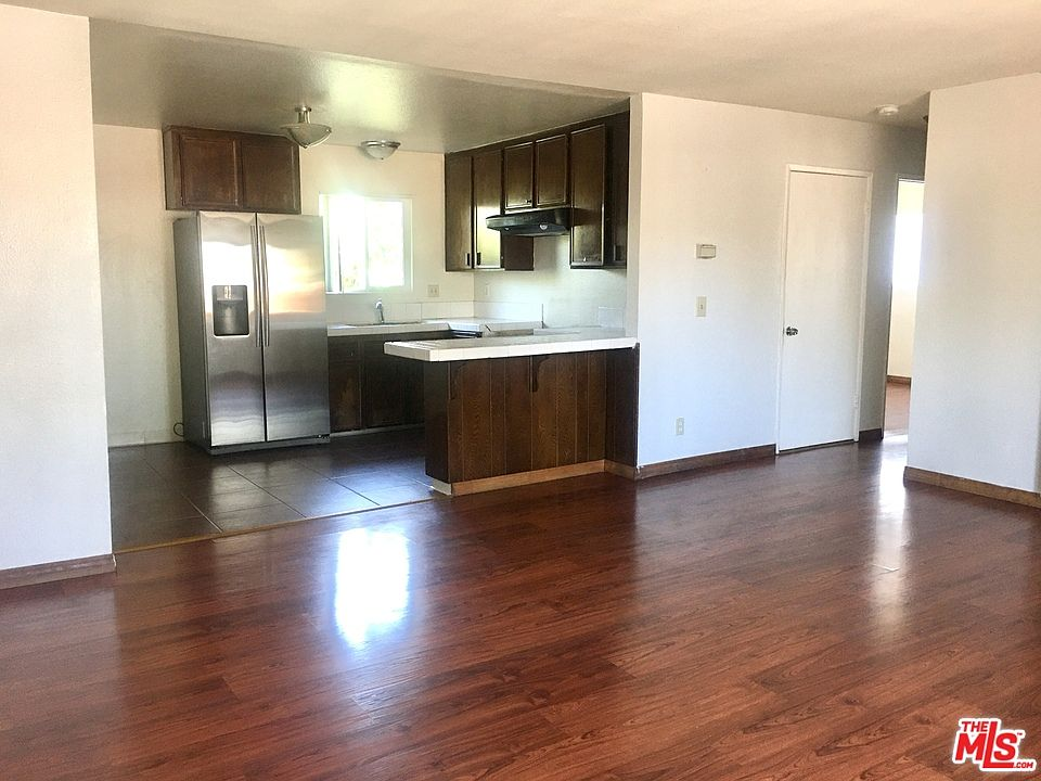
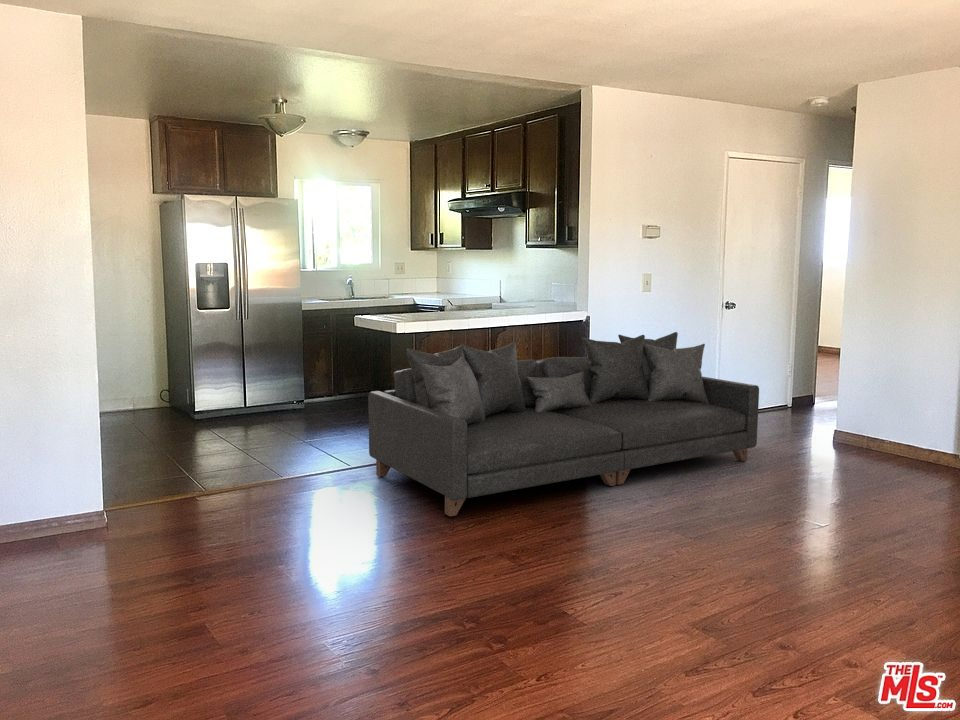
+ sofa [367,331,760,517]
